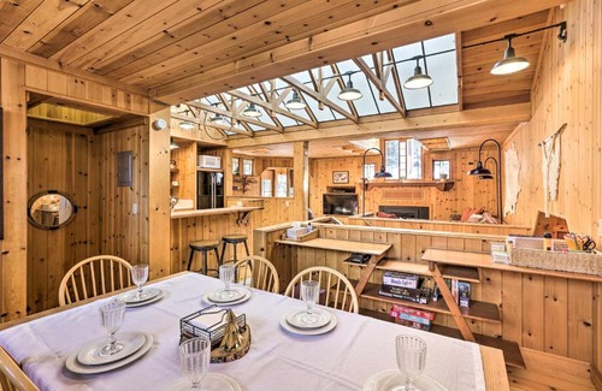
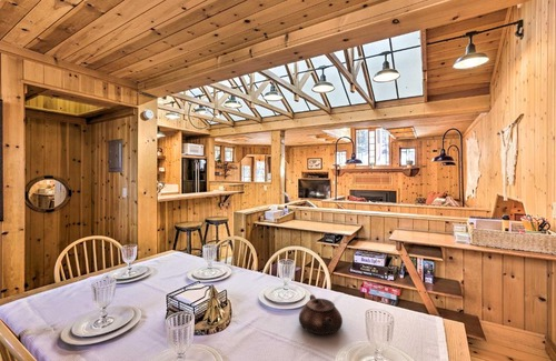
+ teapot [298,293,344,335]
